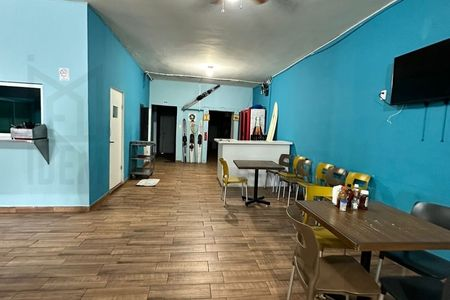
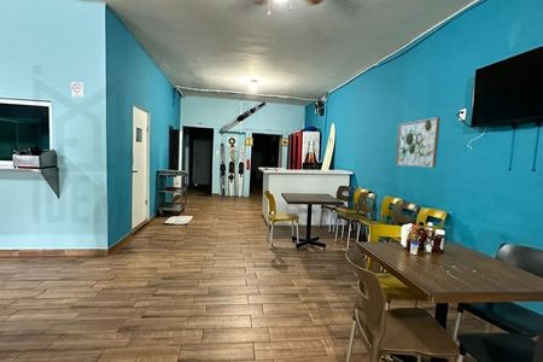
+ wall art [395,116,442,169]
